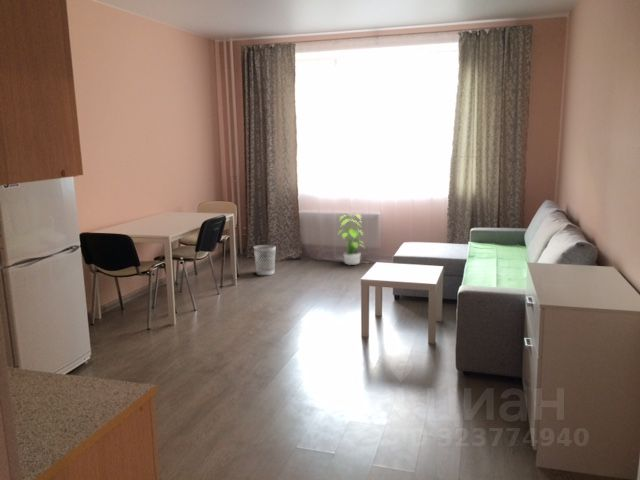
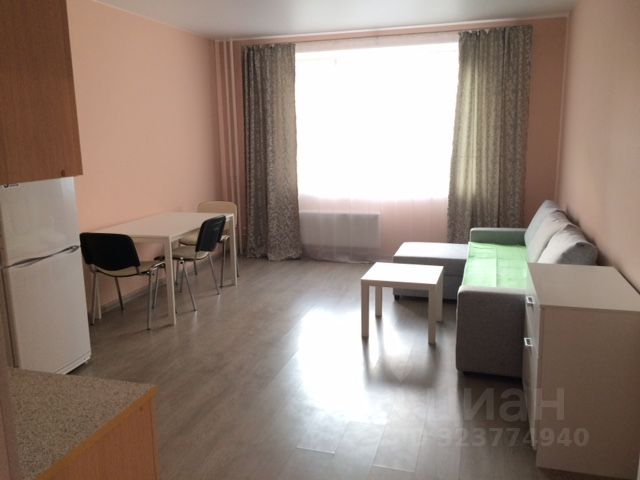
- potted plant [333,212,366,266]
- wastebasket [253,244,277,276]
